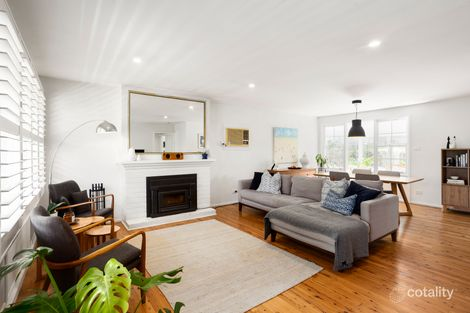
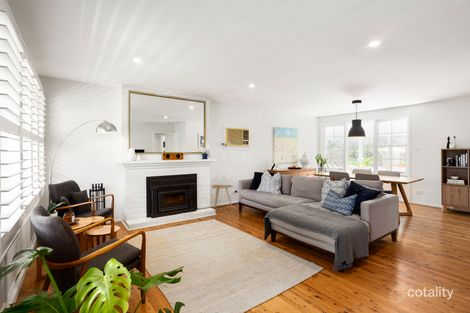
+ side table [211,184,234,212]
